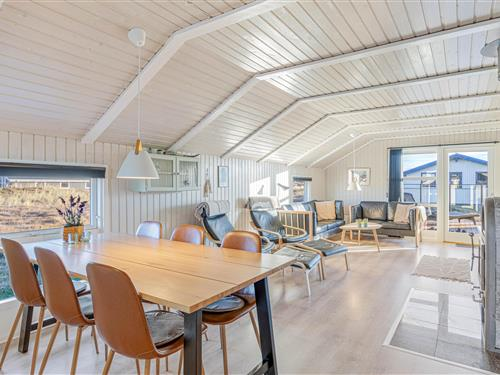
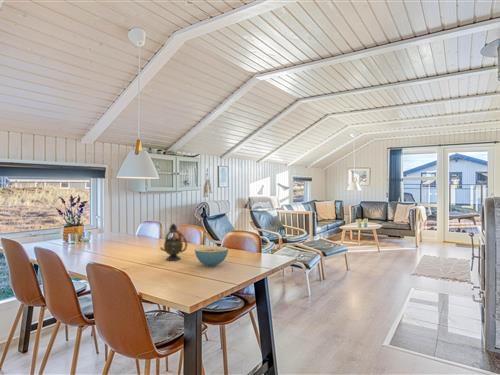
+ cereal bowl [194,245,229,268]
+ teapot [159,222,188,261]
